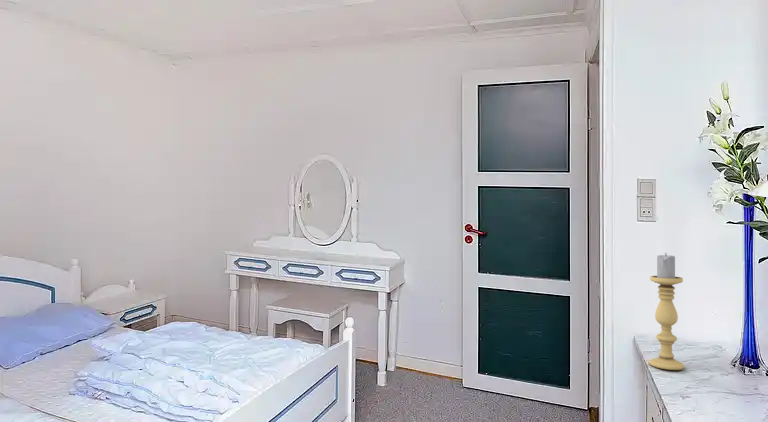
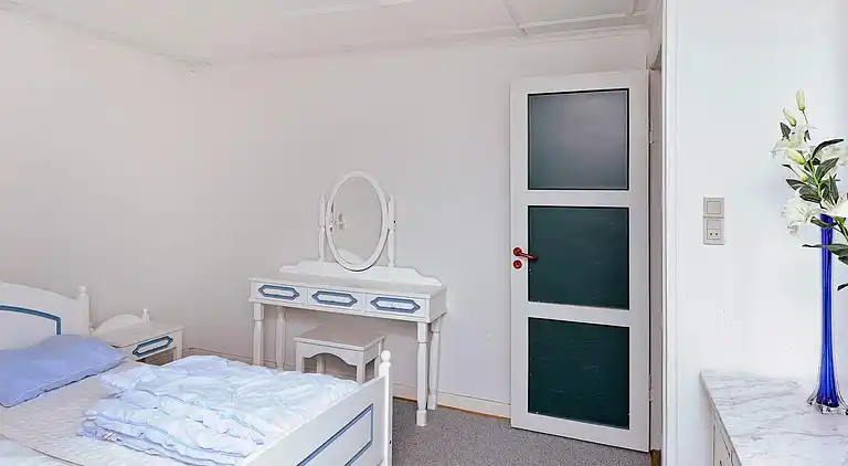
- candle holder [648,252,685,371]
